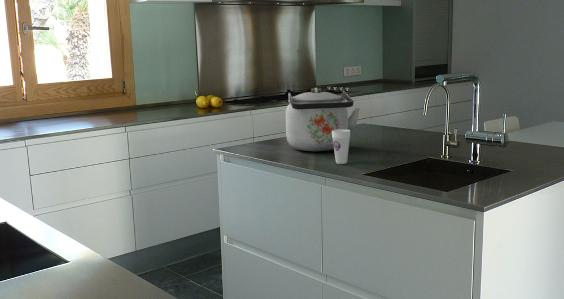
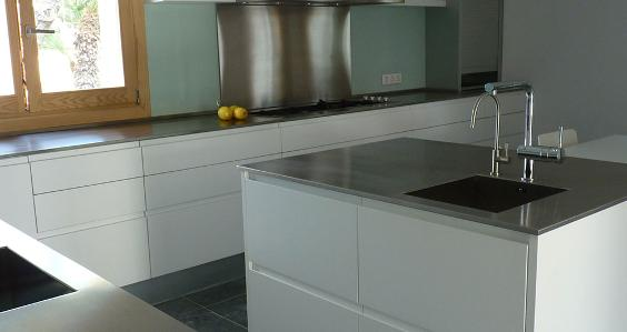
- cup [332,129,351,165]
- kettle [285,87,361,152]
